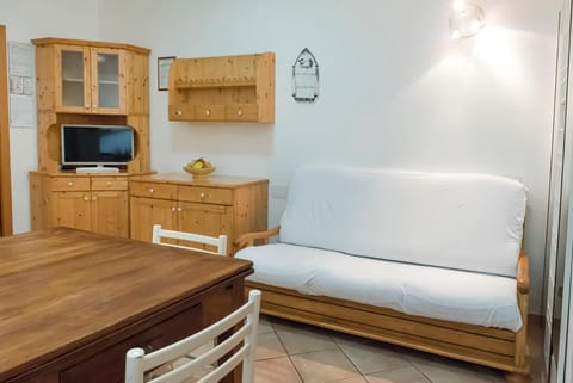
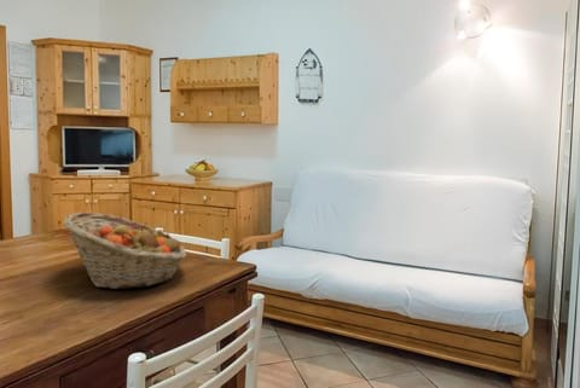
+ fruit basket [62,210,187,290]
